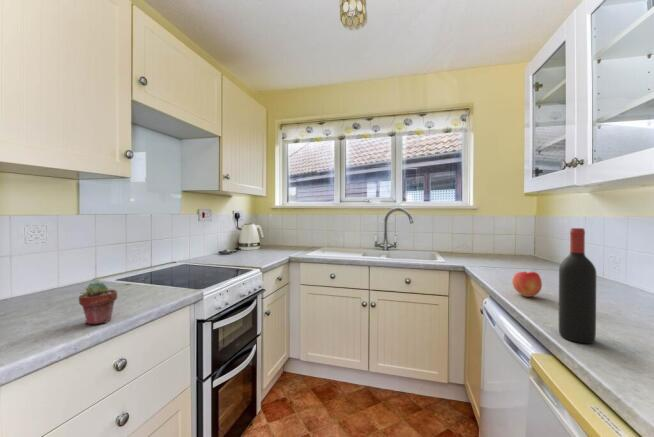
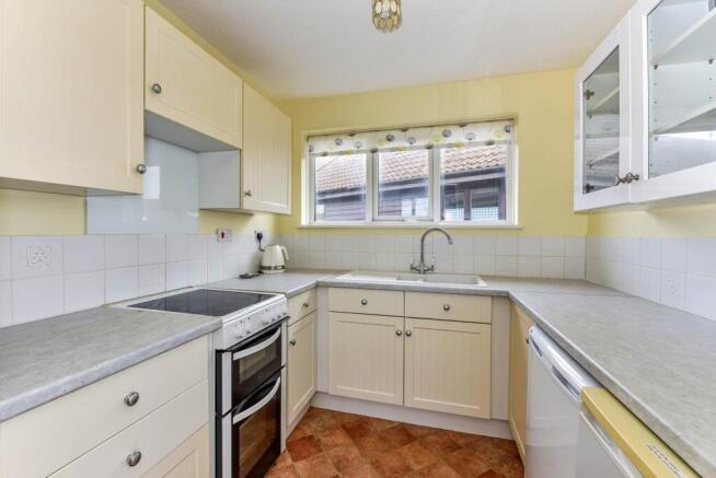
- wine bottle [558,227,597,345]
- apple [511,270,543,298]
- potted succulent [78,281,118,325]
